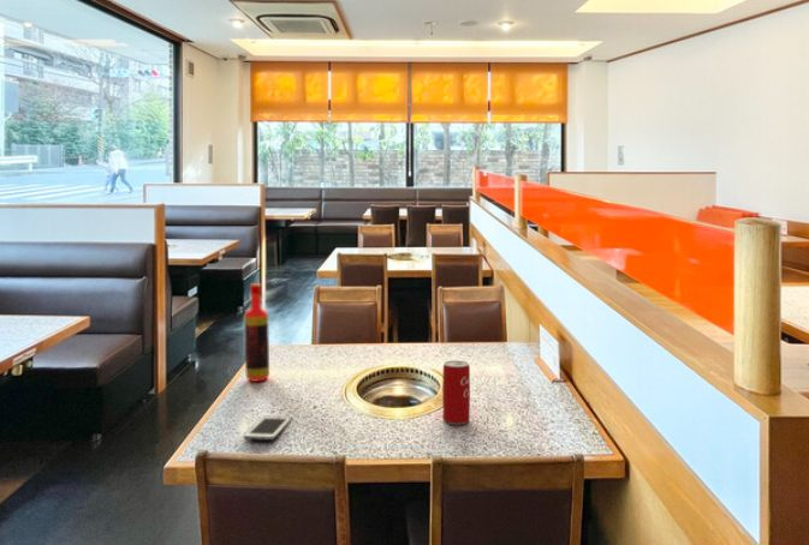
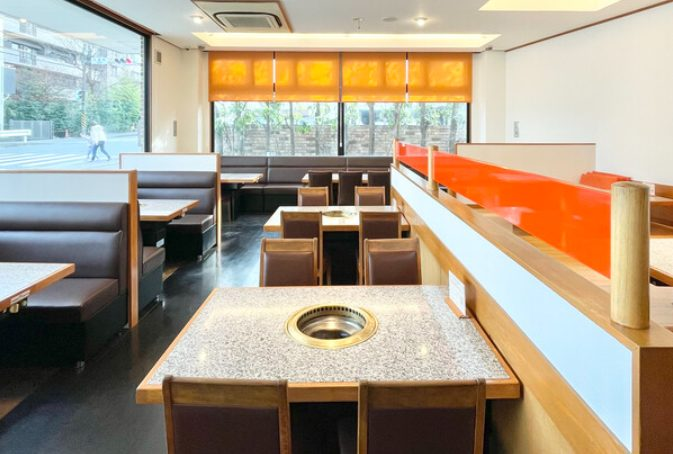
- bottle [243,282,270,383]
- beverage can [441,360,471,425]
- cell phone [243,415,292,442]
